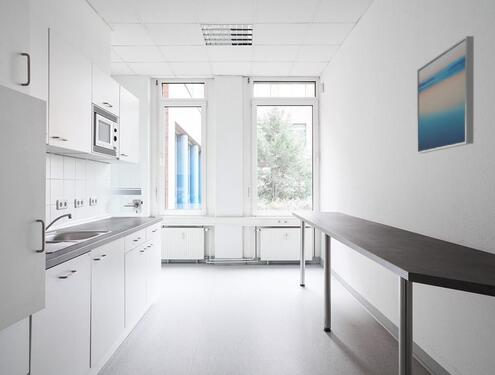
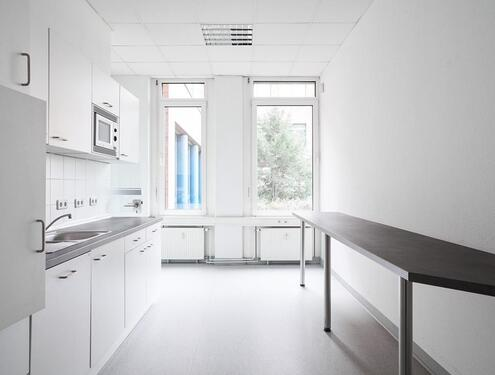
- wall art [416,35,475,154]
